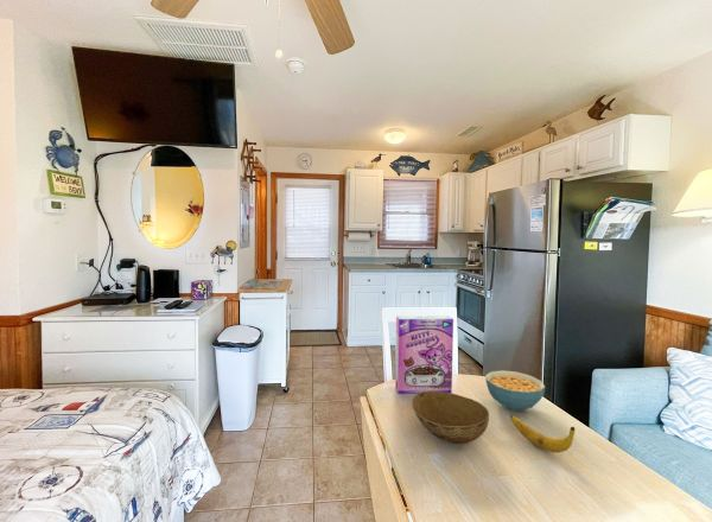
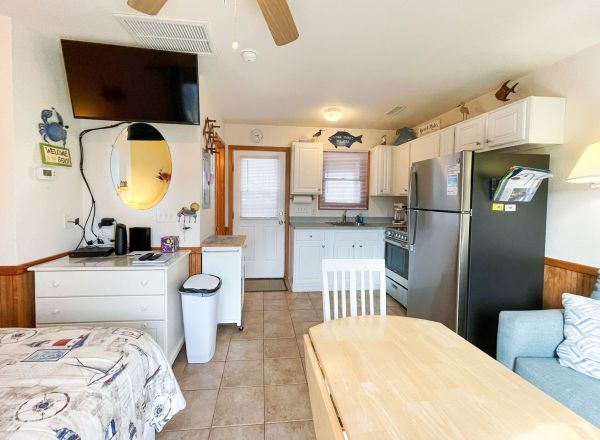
- banana [509,414,576,453]
- cereal box [394,314,454,394]
- cereal bowl [484,369,546,412]
- bowl [411,390,490,445]
